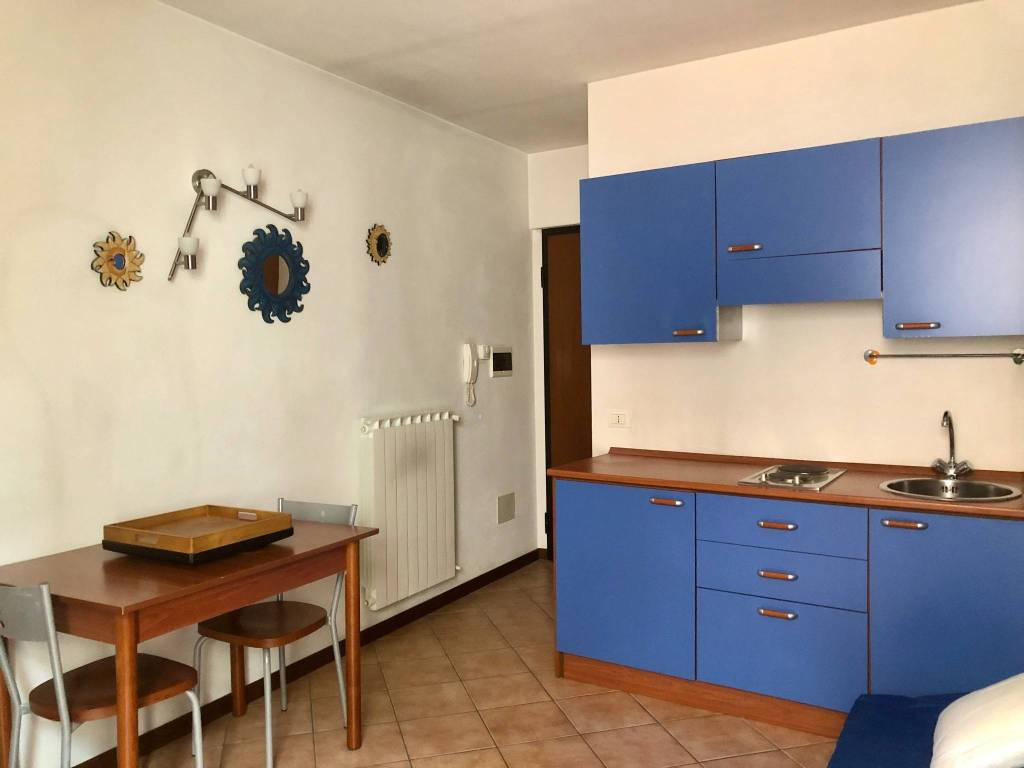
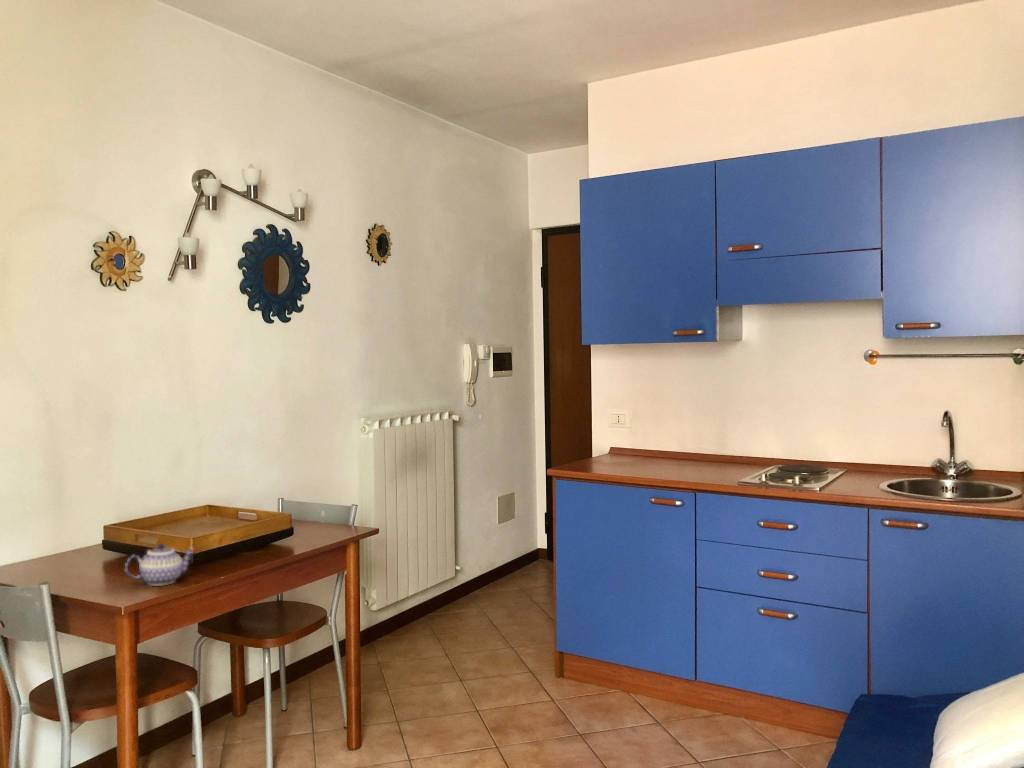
+ teapot [124,542,196,587]
